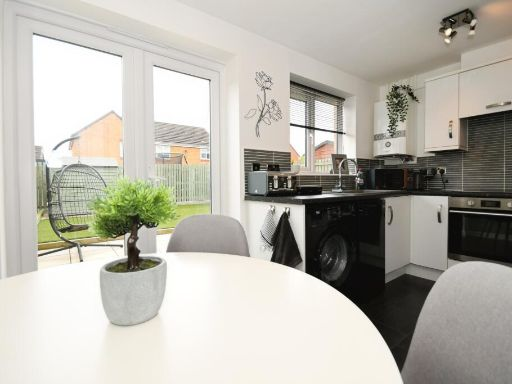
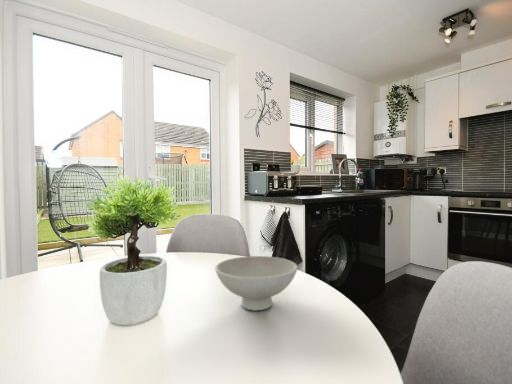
+ bowl [214,255,299,312]
